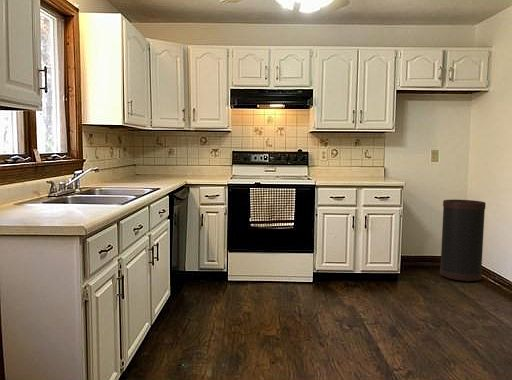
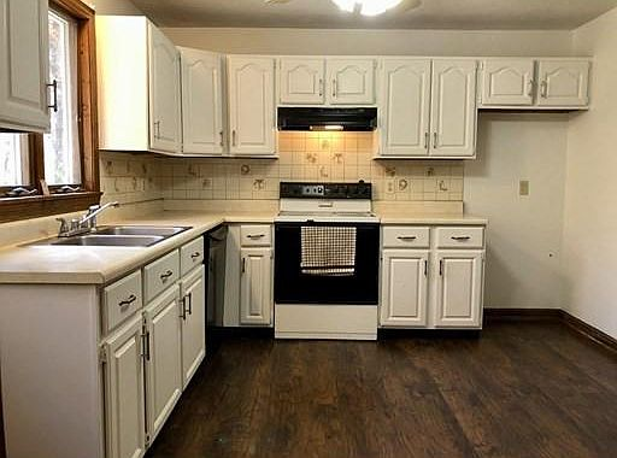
- trash can [439,199,487,283]
